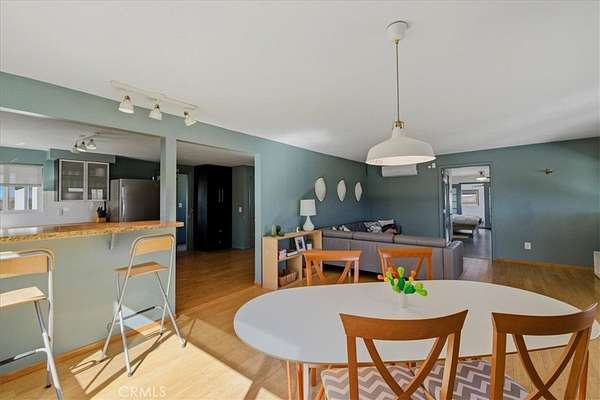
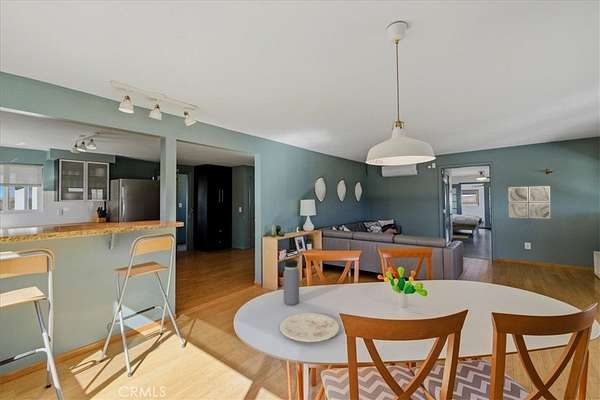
+ plate [279,312,340,343]
+ water bottle [282,252,300,306]
+ wall art [507,185,551,219]
